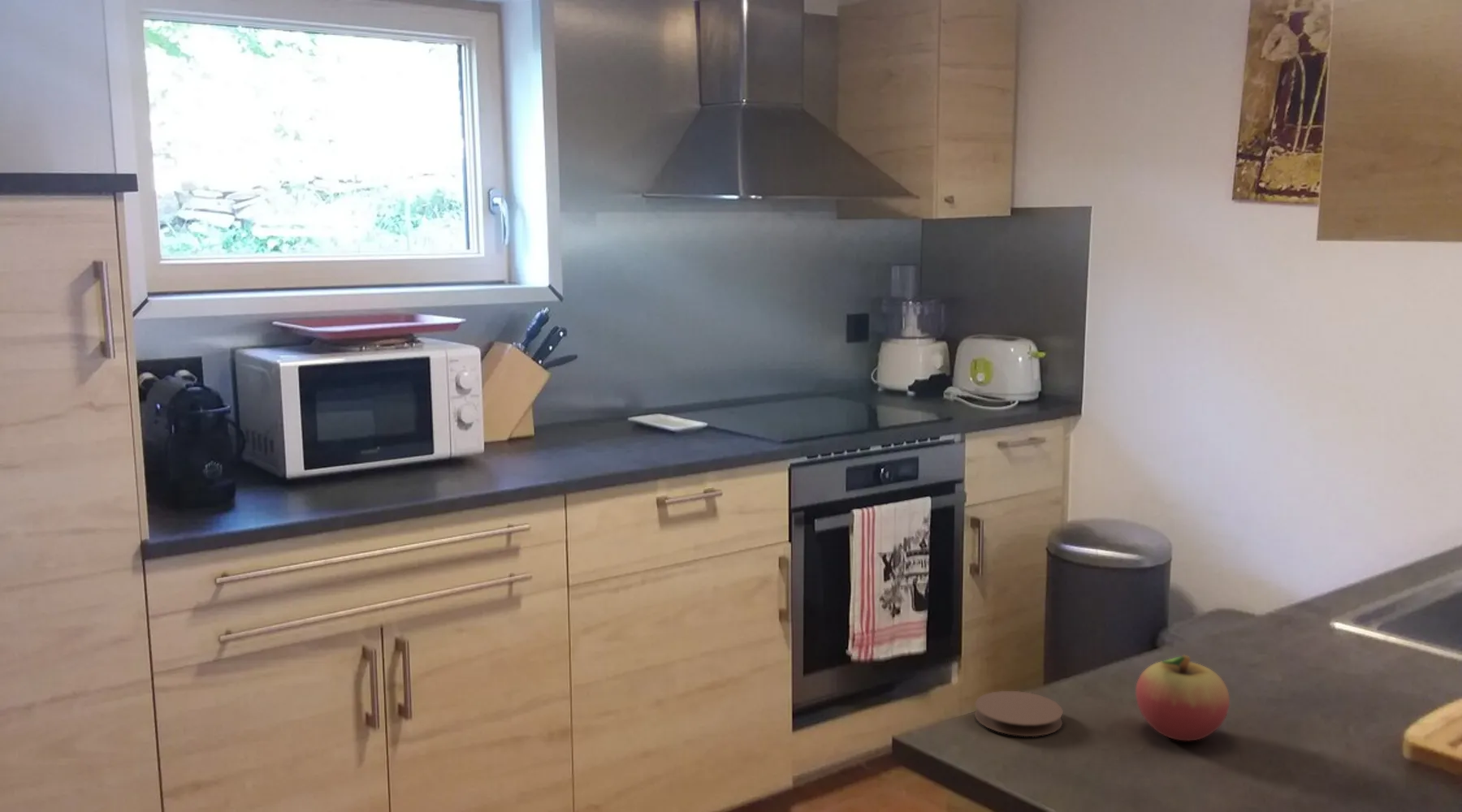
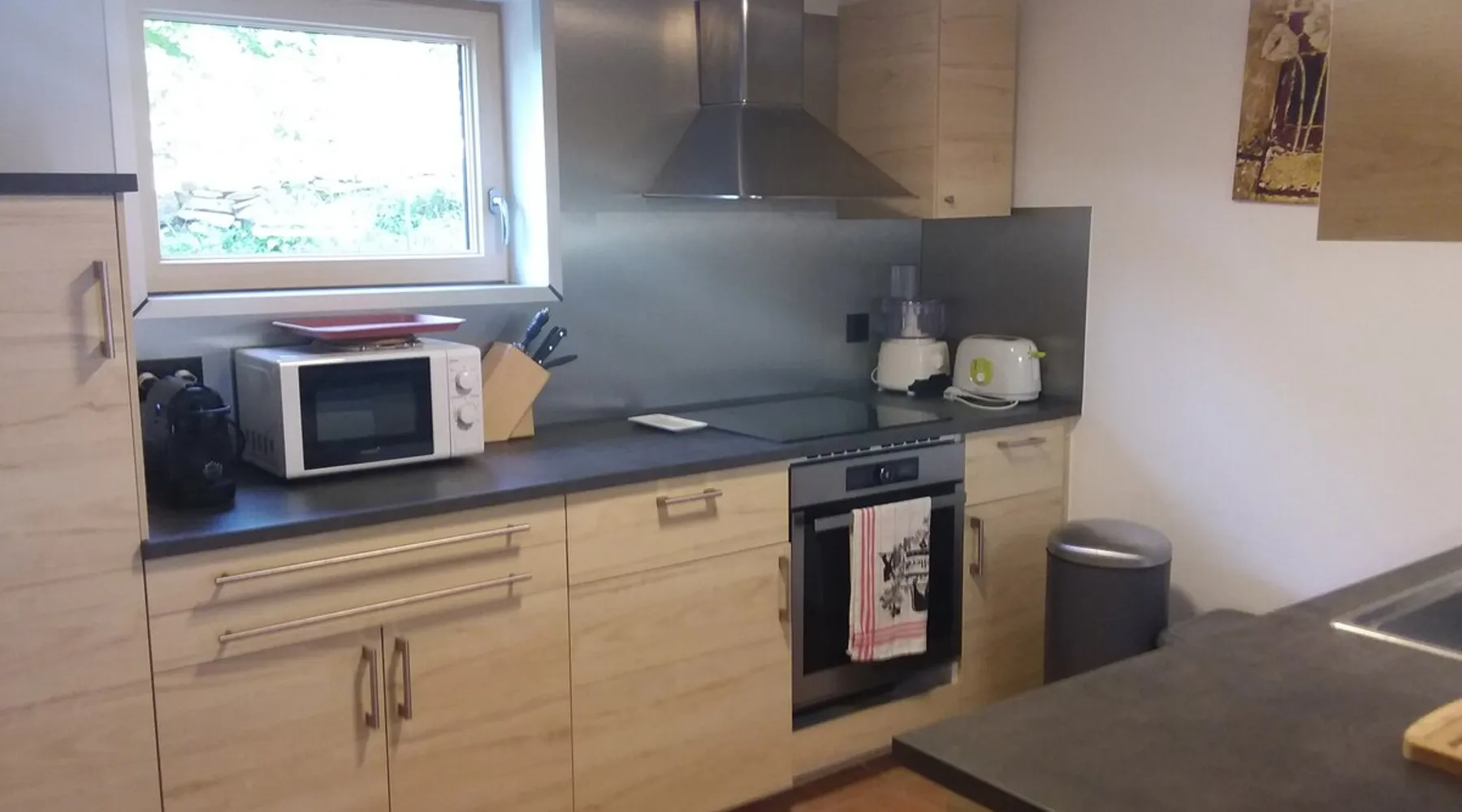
- fruit [1135,654,1231,741]
- coaster [974,690,1064,737]
